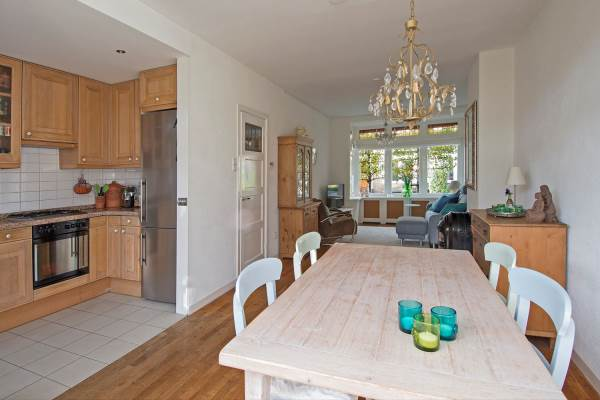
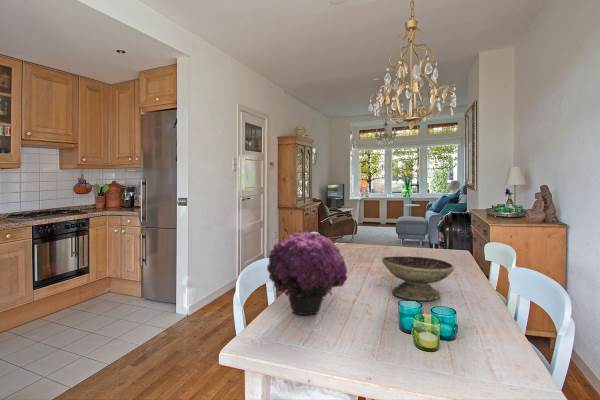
+ decorative bowl [381,255,455,302]
+ flower [266,230,348,316]
